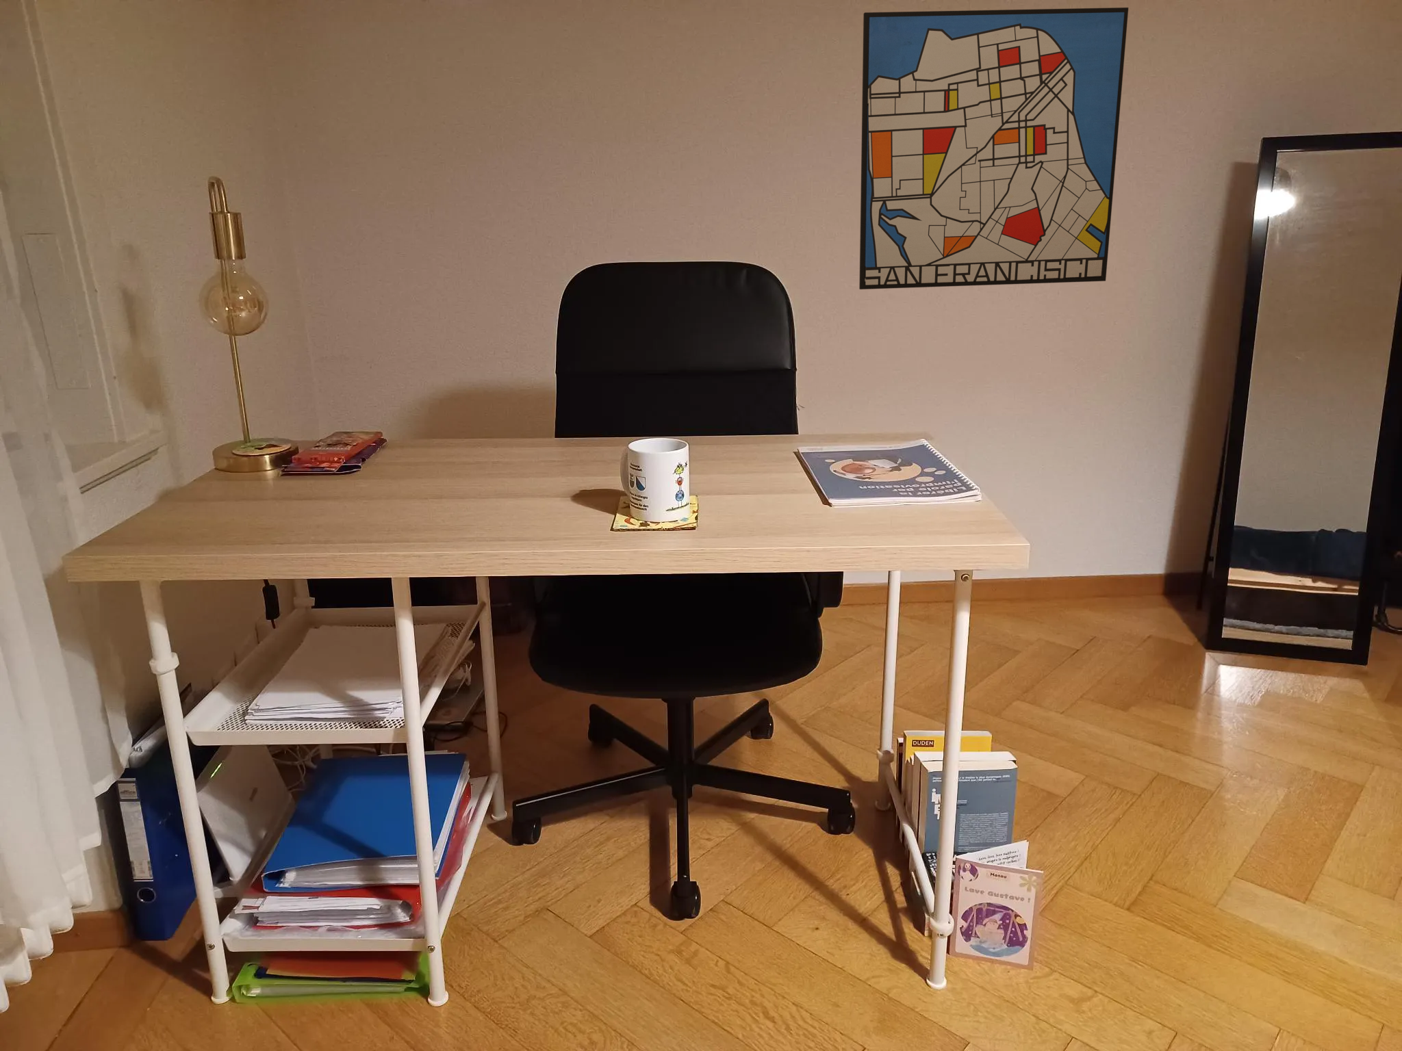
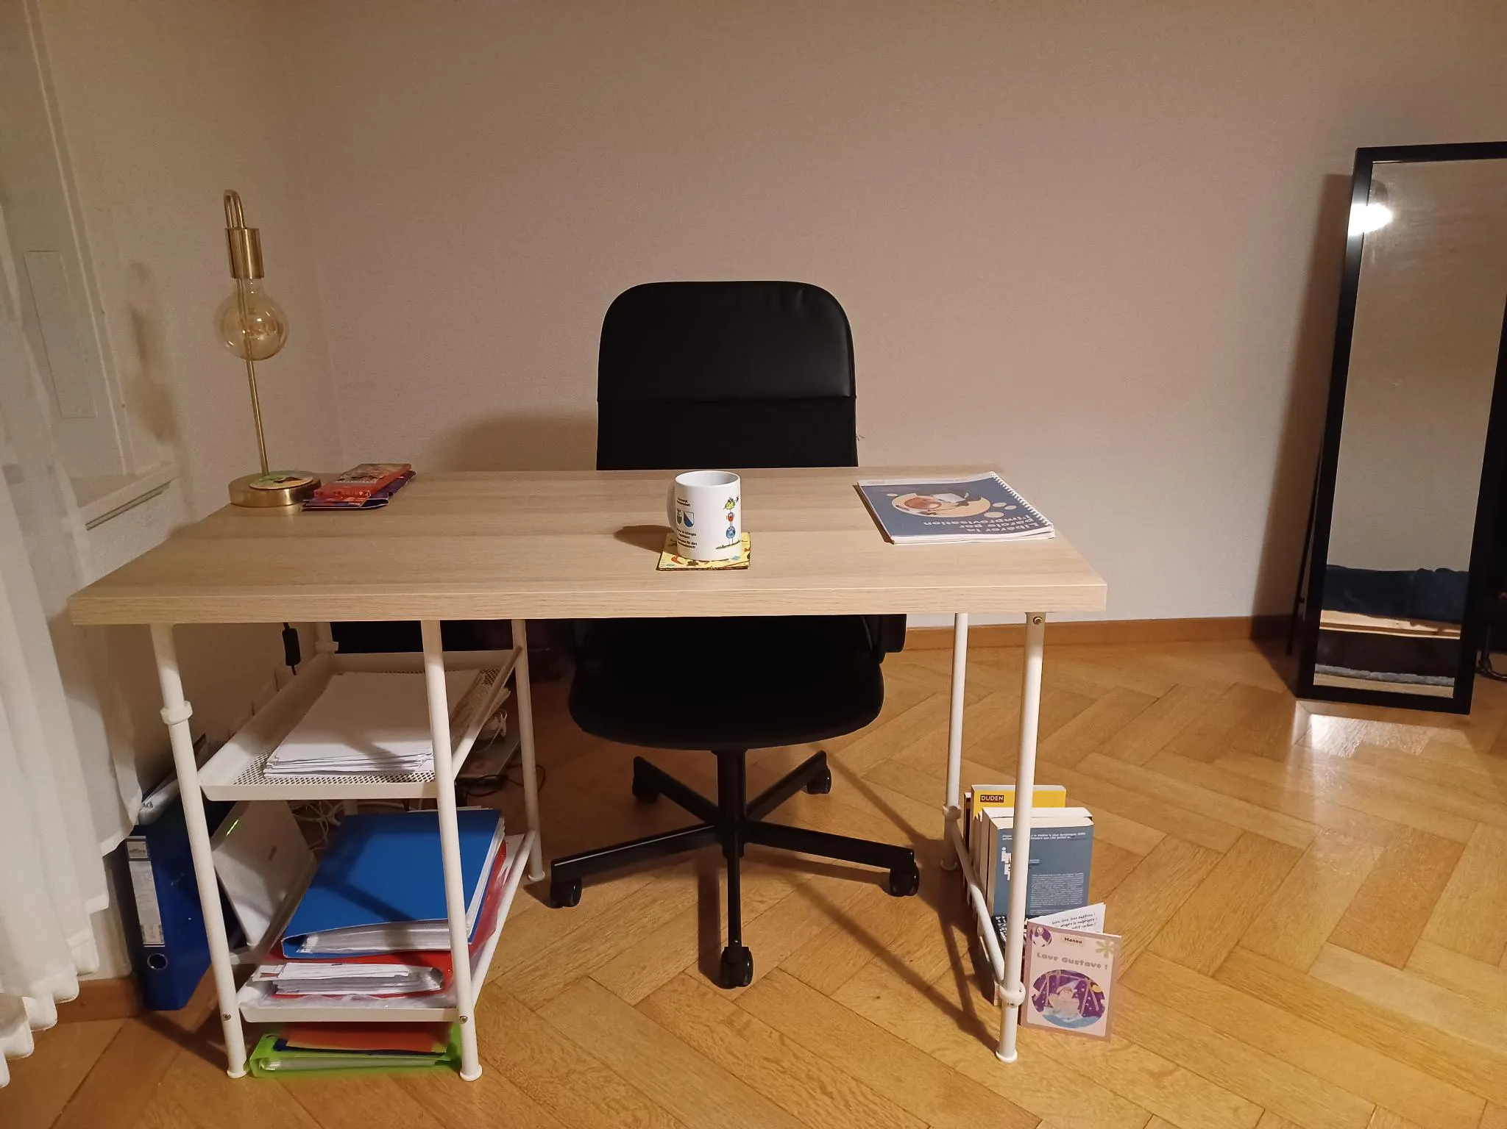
- wall art [859,7,1129,290]
